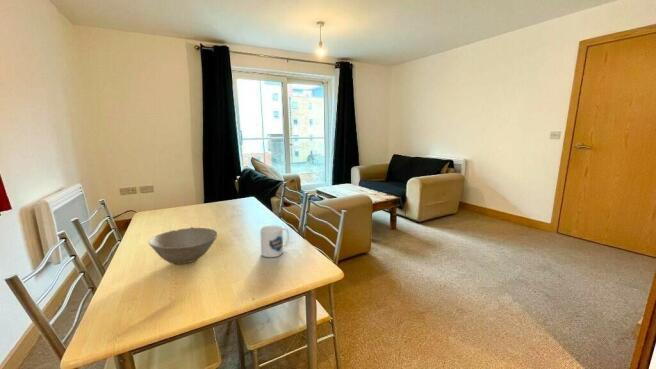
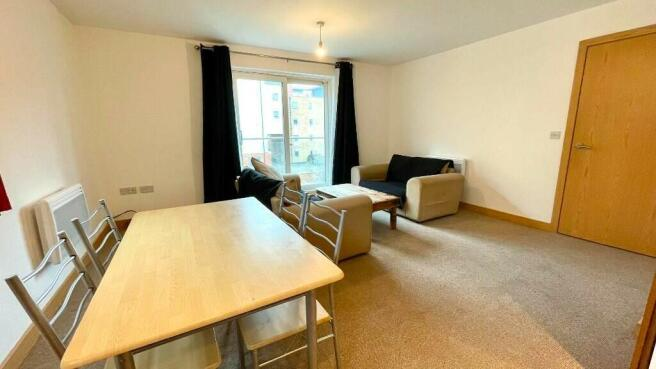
- bowl [148,227,219,265]
- mug [259,224,290,258]
